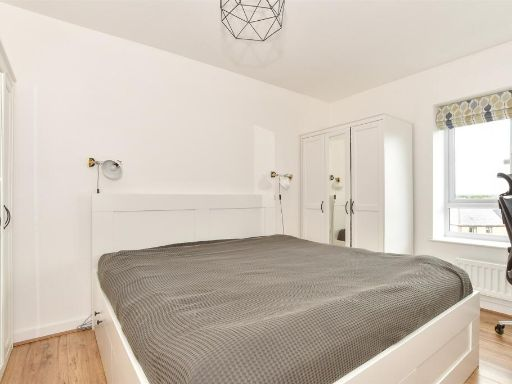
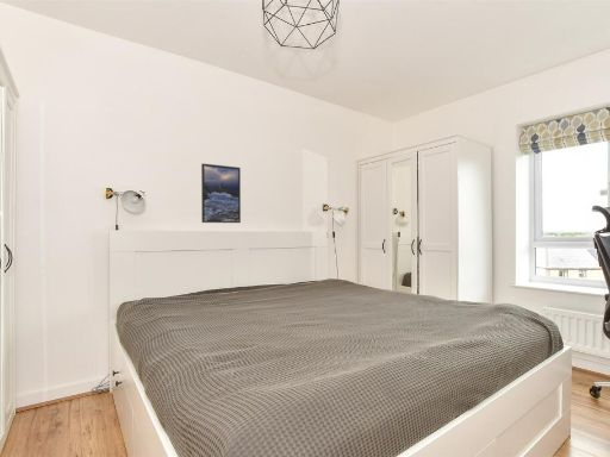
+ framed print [200,162,242,224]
